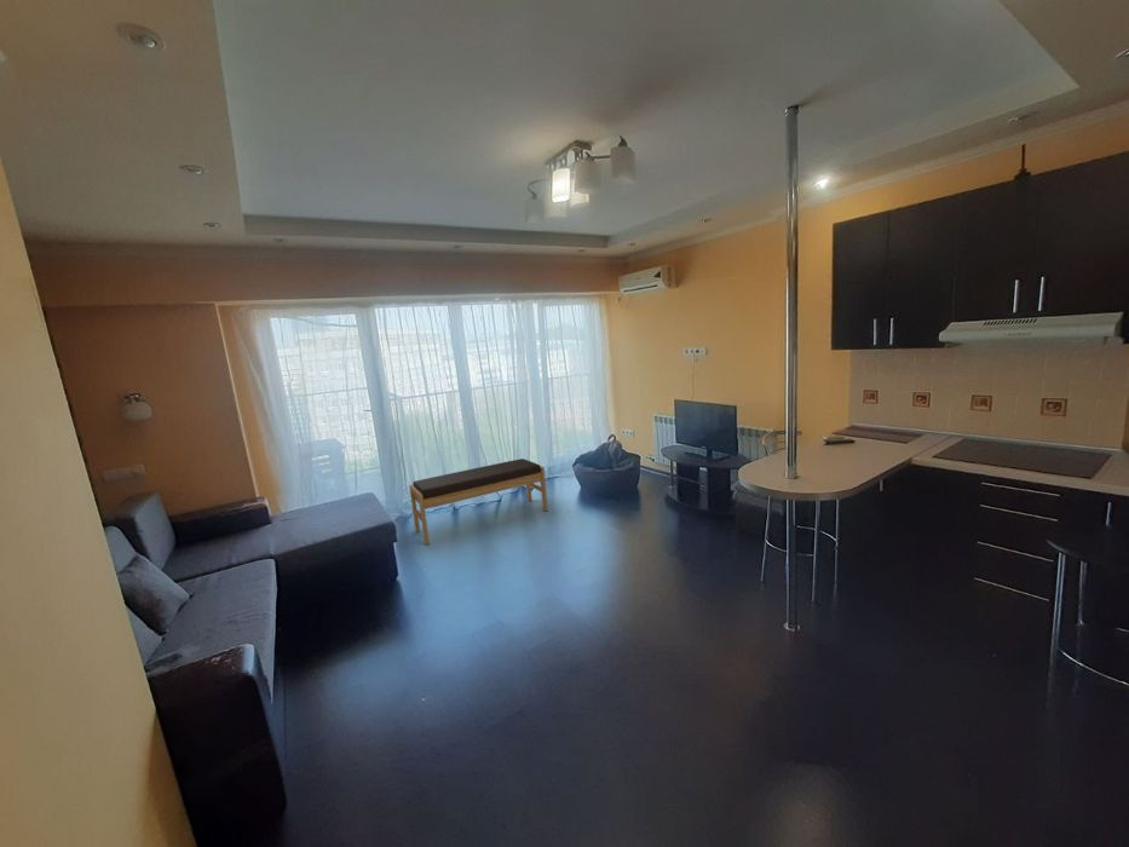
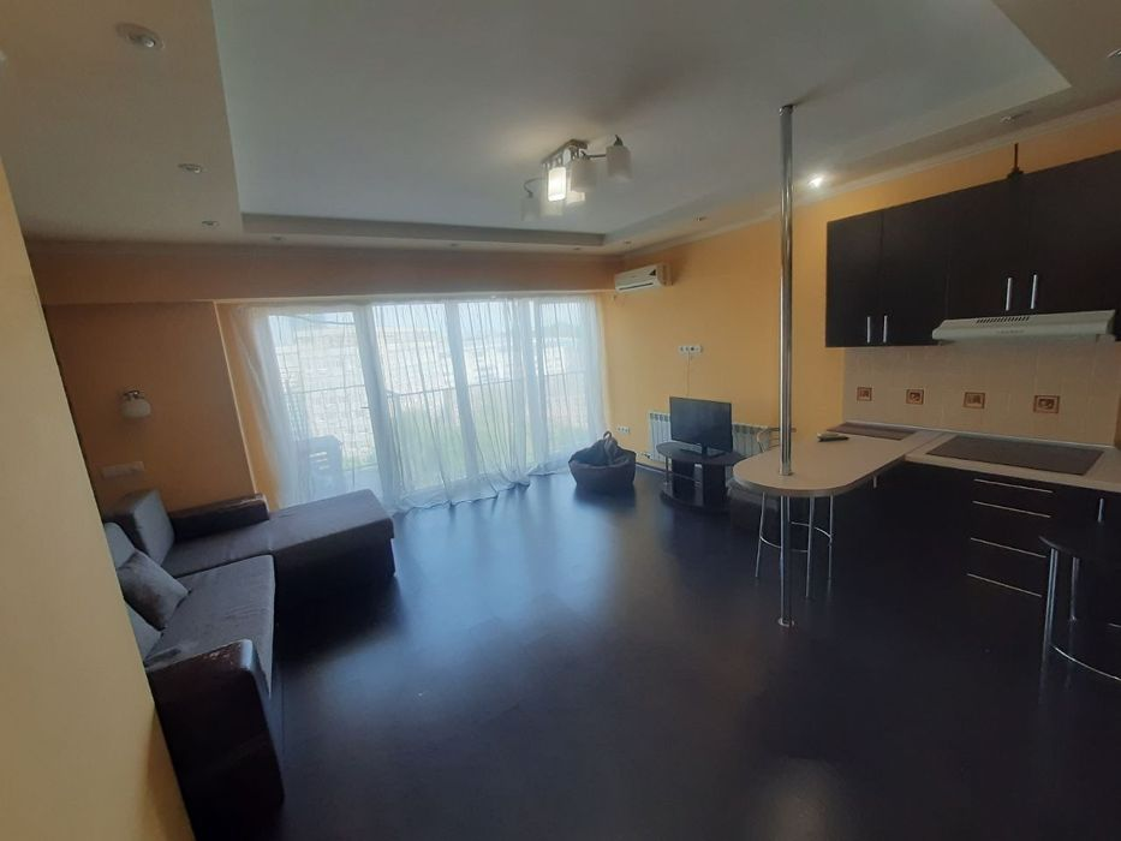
- bench [408,457,549,546]
